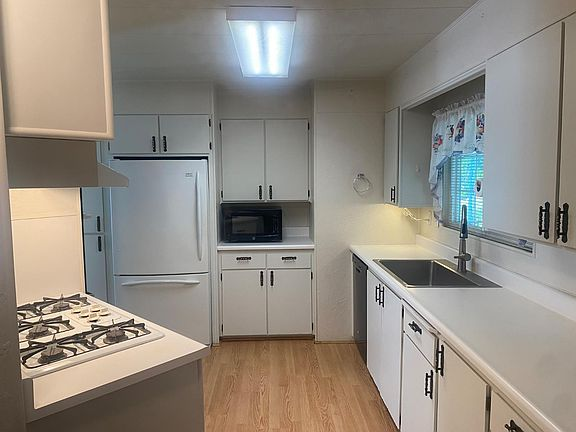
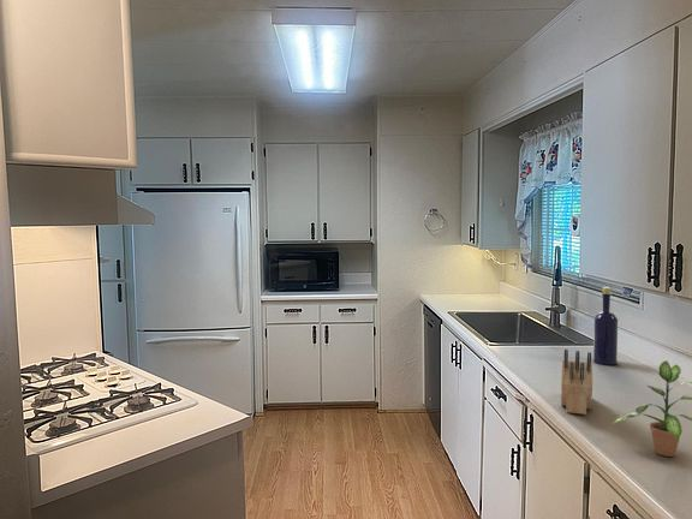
+ knife block [560,348,593,416]
+ bottle [592,286,619,366]
+ potted plant [610,359,692,458]
